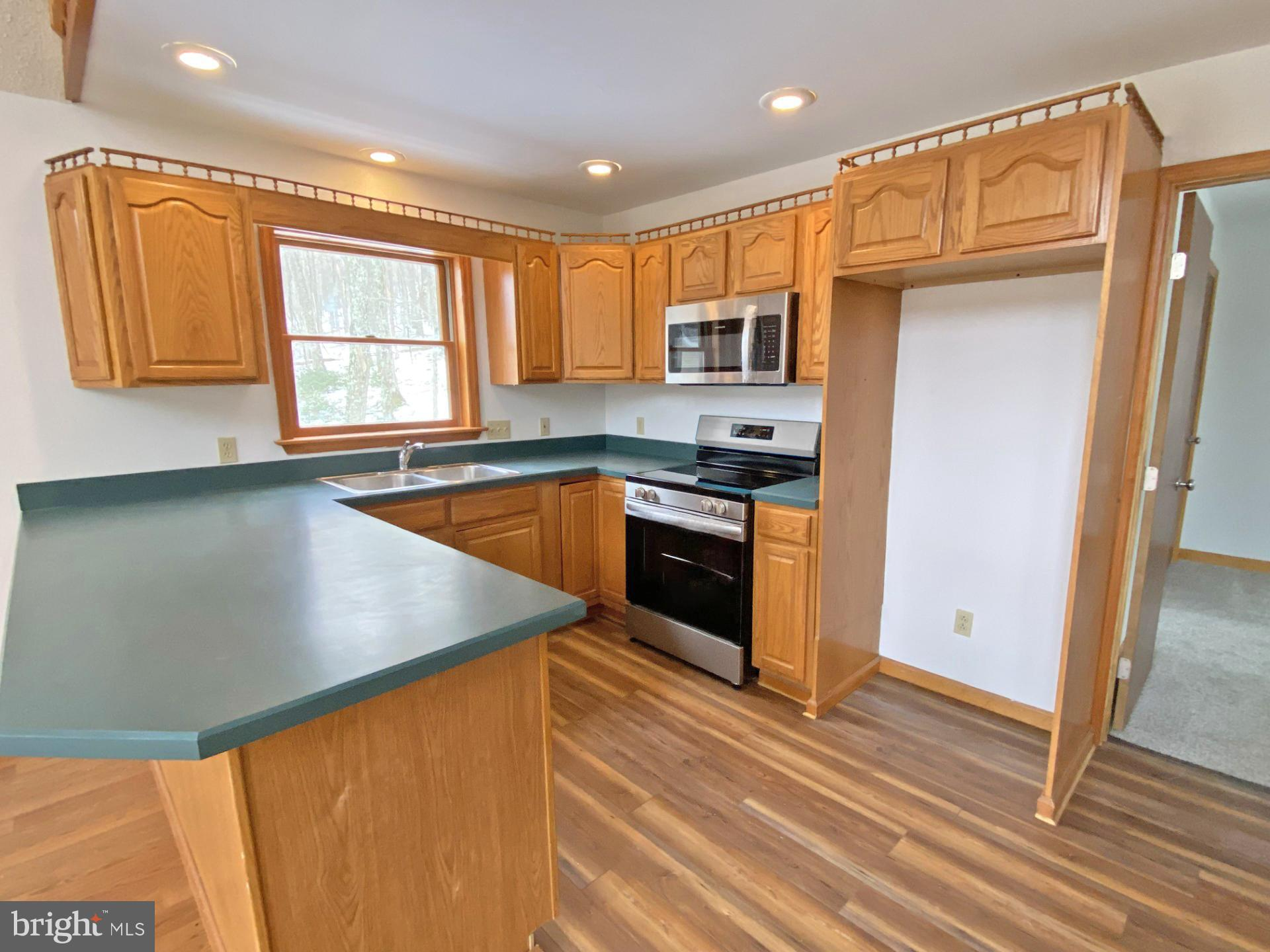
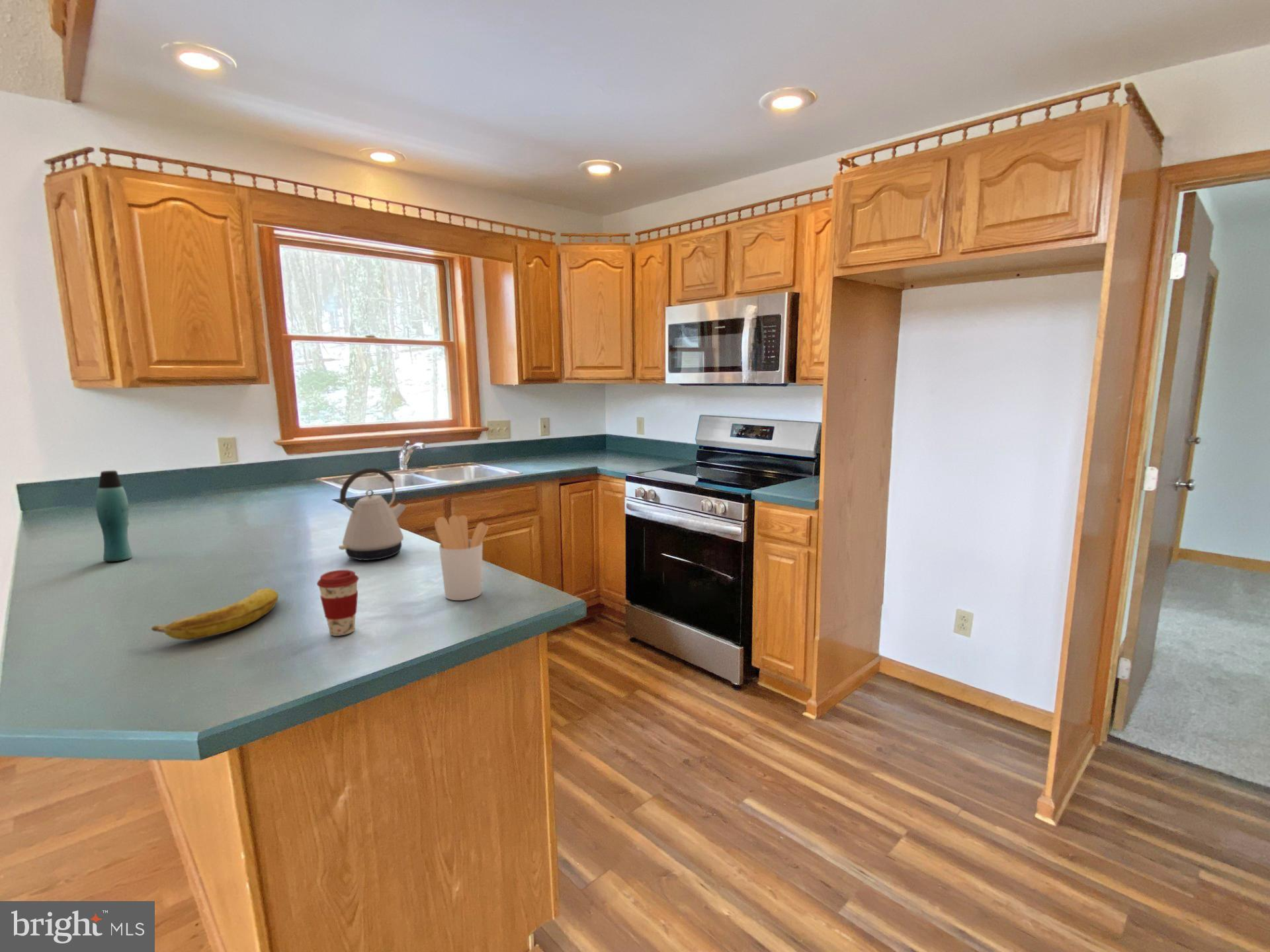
+ kettle [338,467,407,561]
+ banana [150,588,279,641]
+ coffee cup [316,569,360,637]
+ bottle [95,470,133,563]
+ utensil holder [434,514,489,601]
